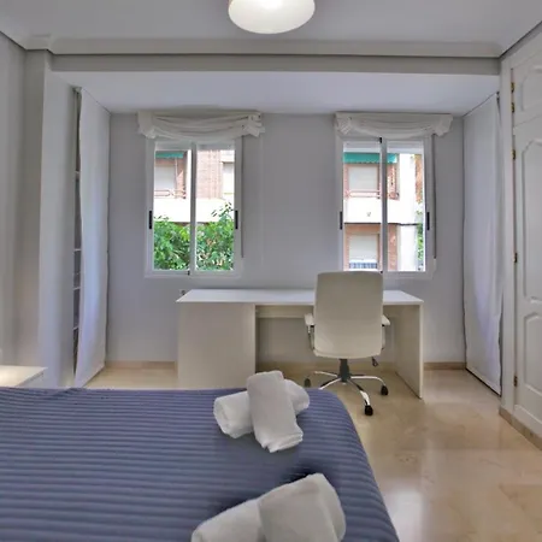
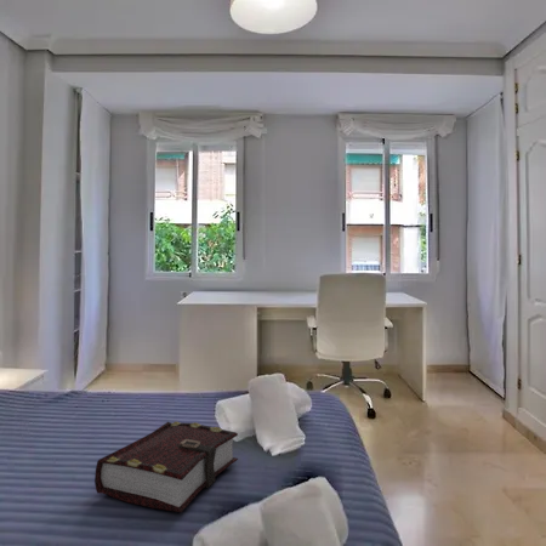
+ book [93,421,239,513]
